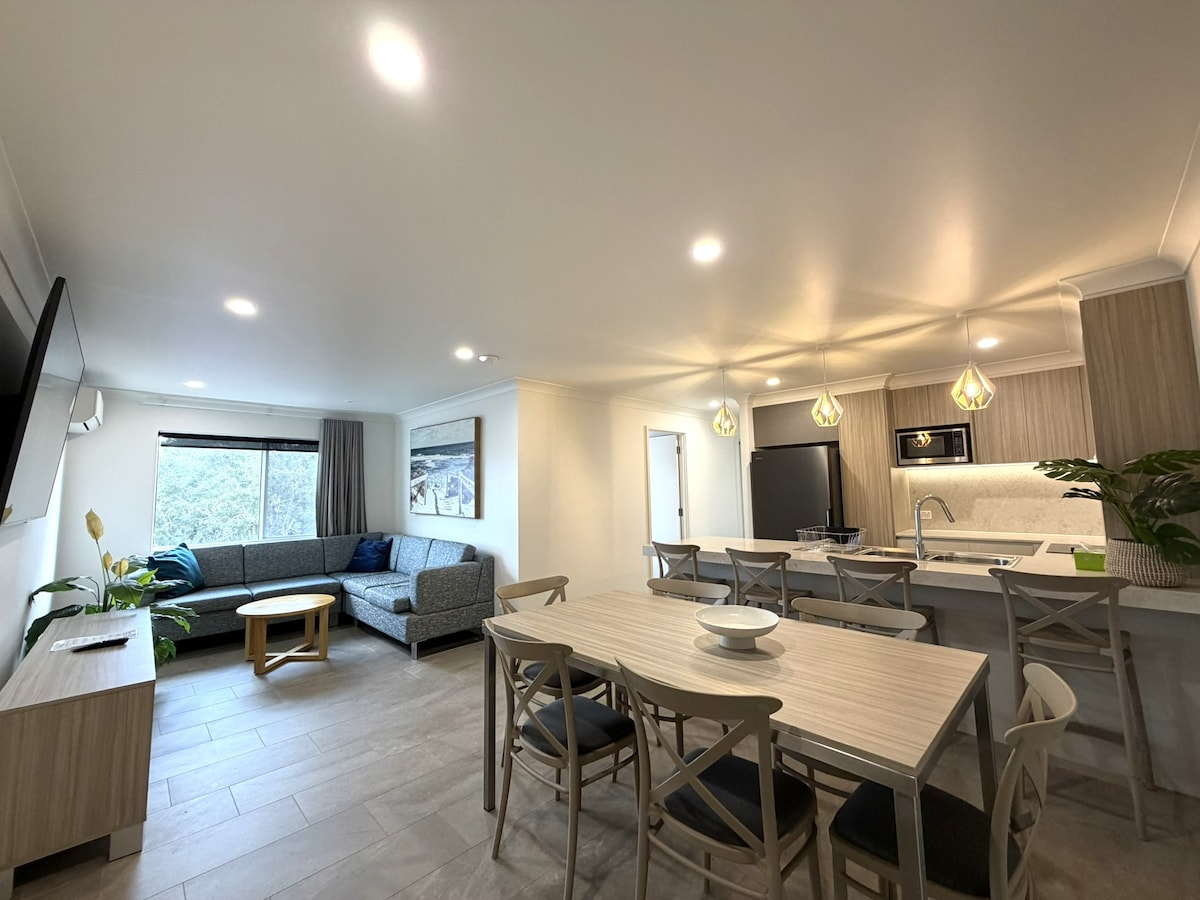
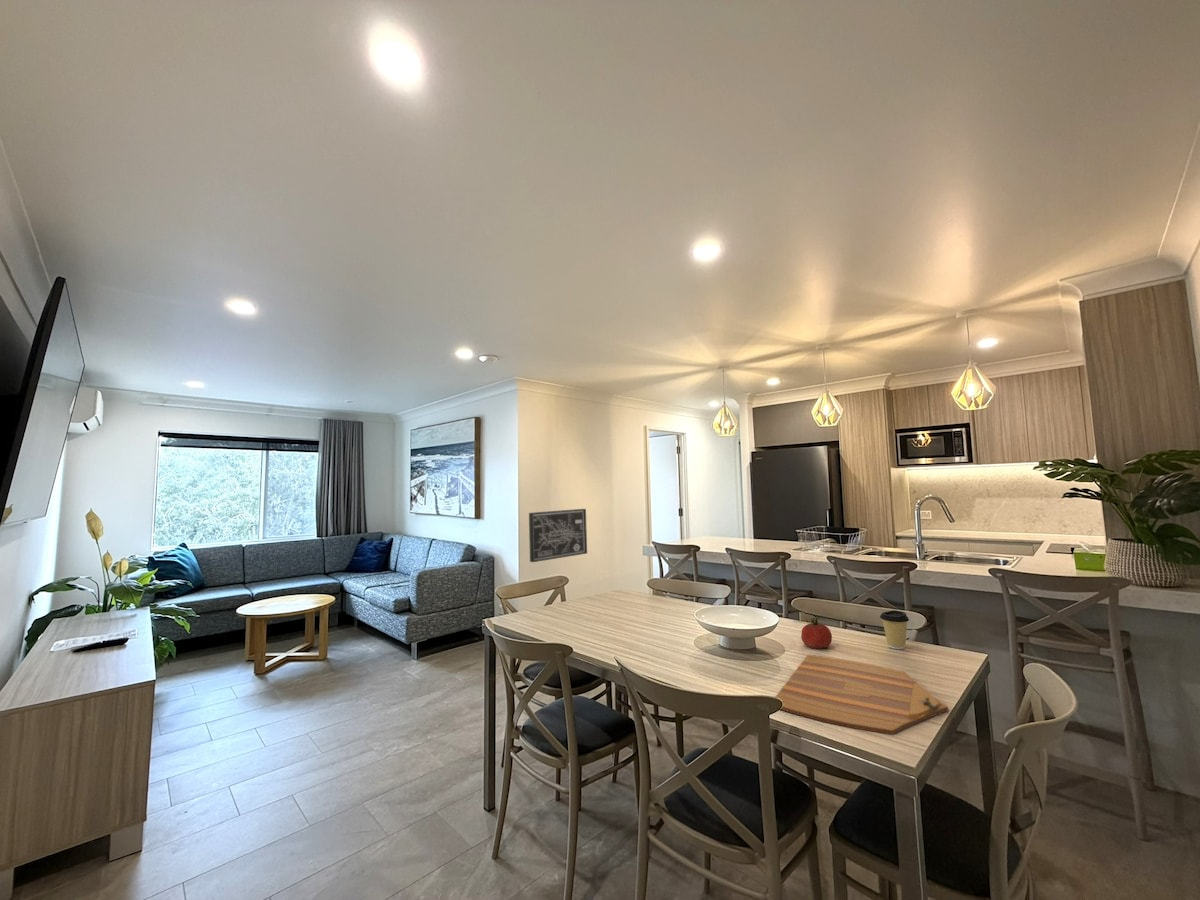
+ fruit [800,617,833,650]
+ cutting board [774,654,949,736]
+ coffee cup [879,609,910,650]
+ wall art [528,508,588,563]
